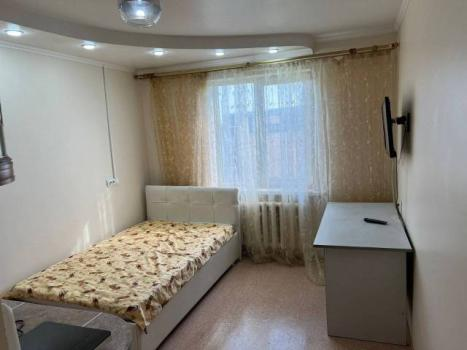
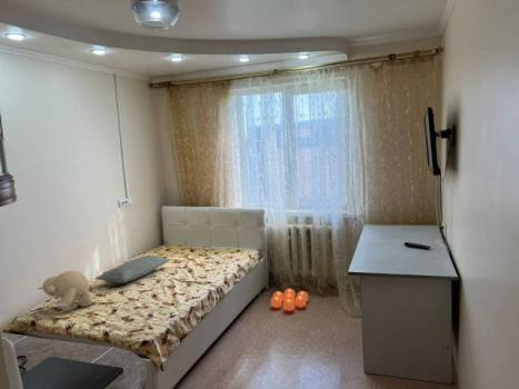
+ pillow [94,255,172,285]
+ ball [270,288,309,312]
+ teddy bear [37,270,93,308]
